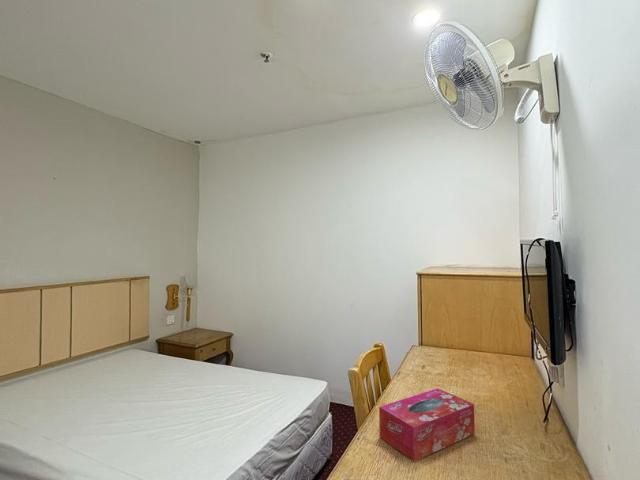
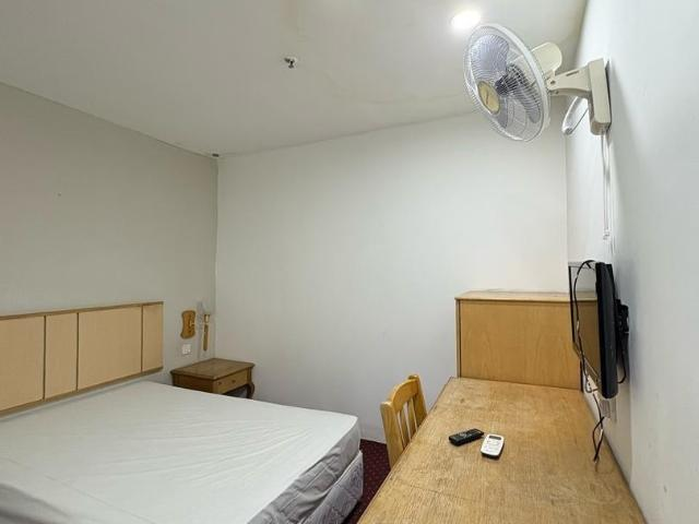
- tissue box [378,388,476,462]
